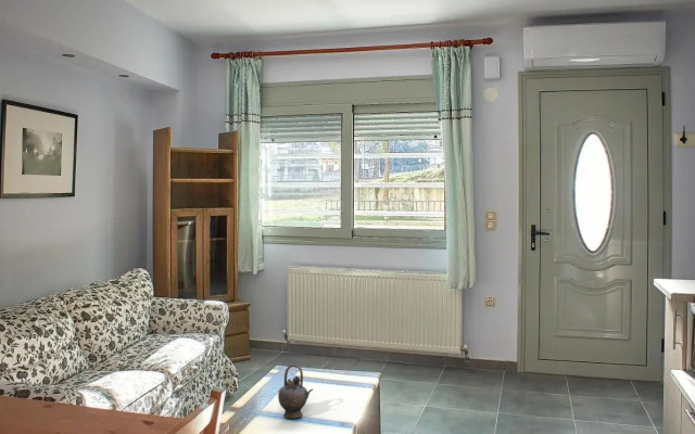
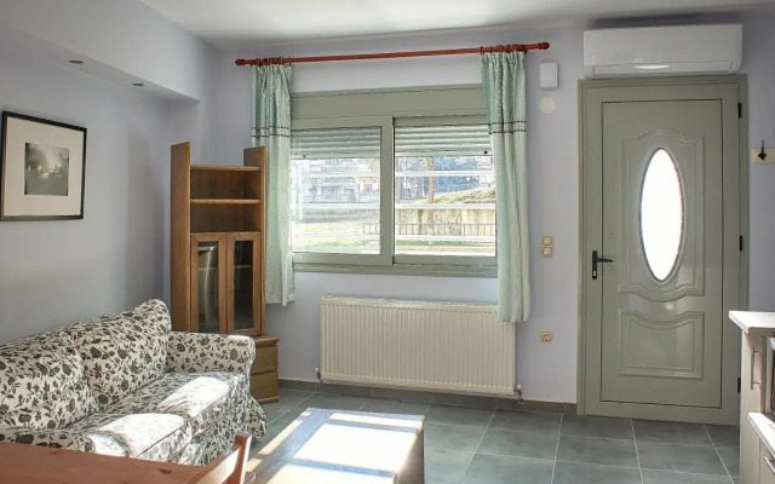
- teapot [277,363,314,420]
